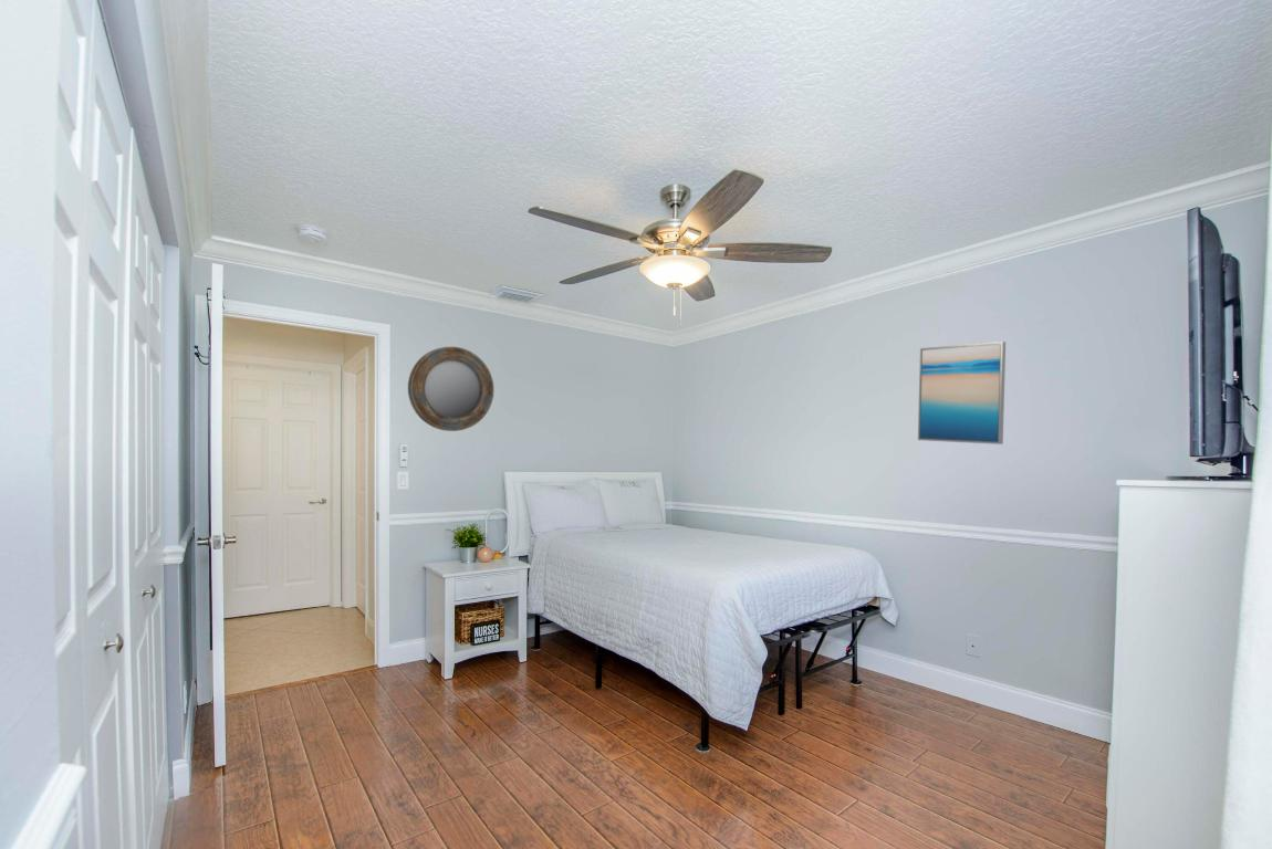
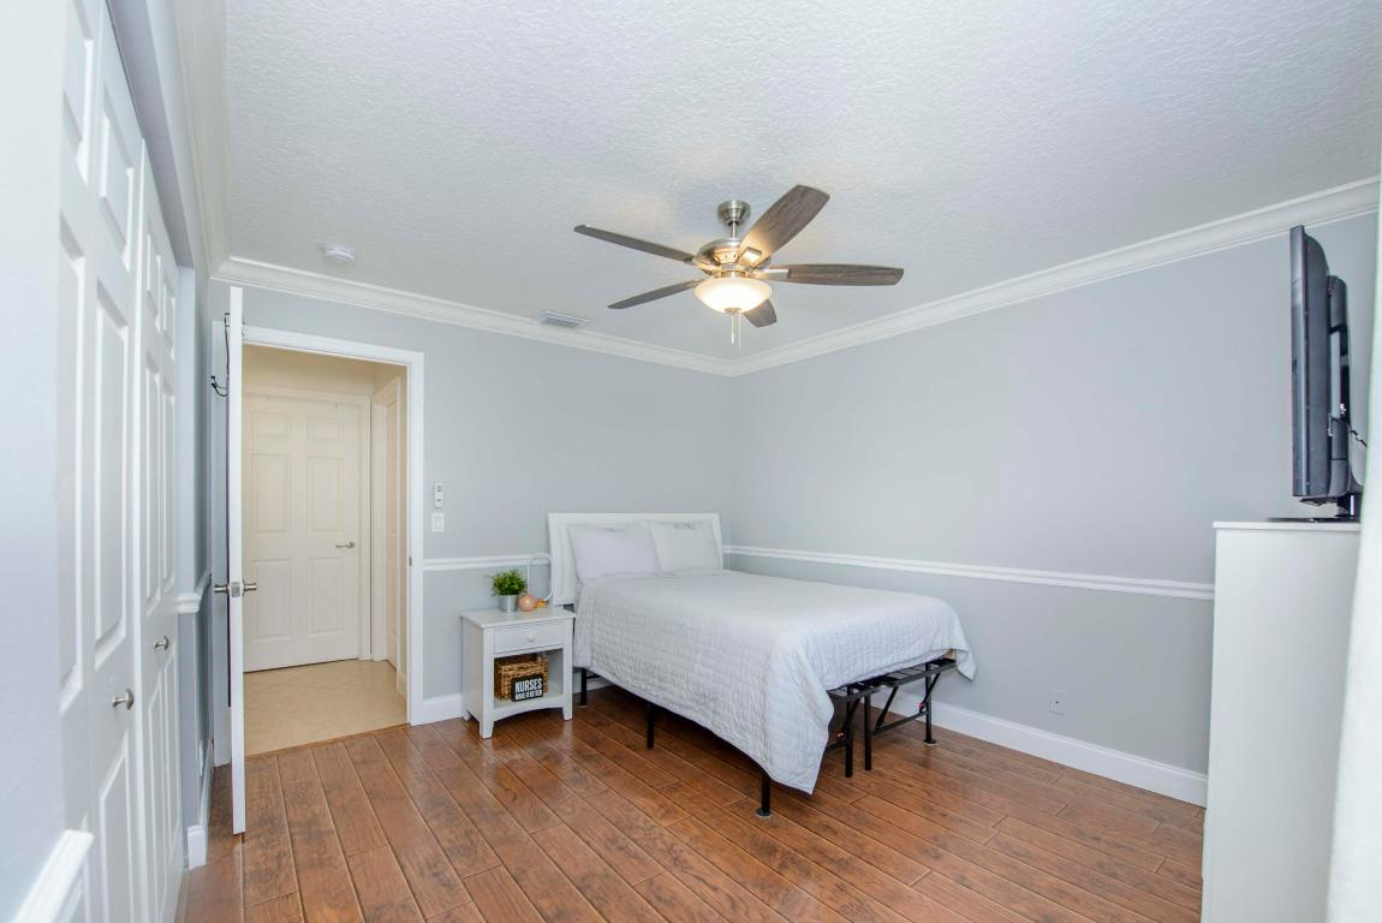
- wall art [917,340,1007,446]
- home mirror [407,346,494,432]
